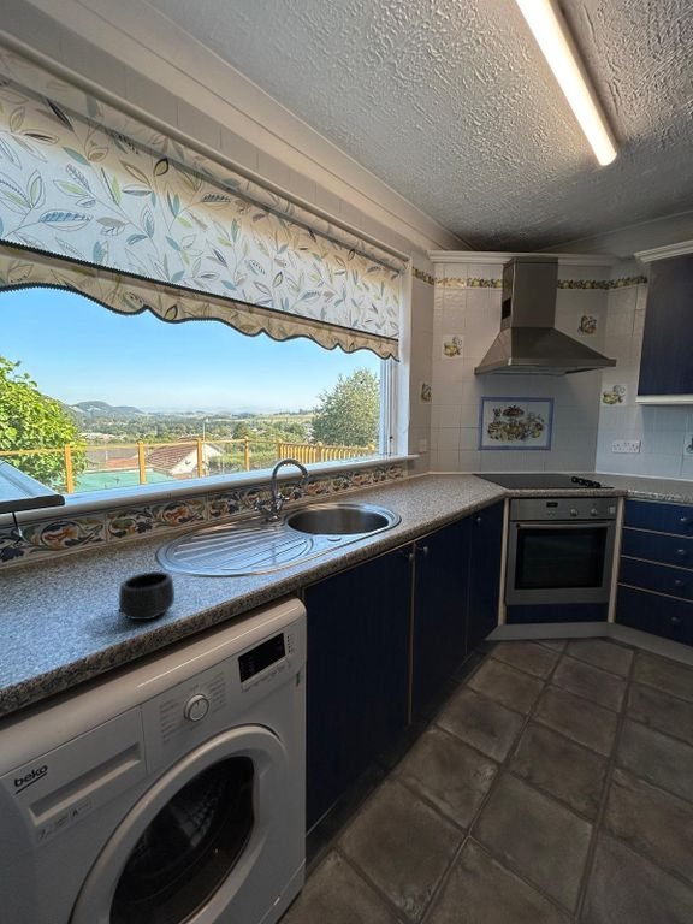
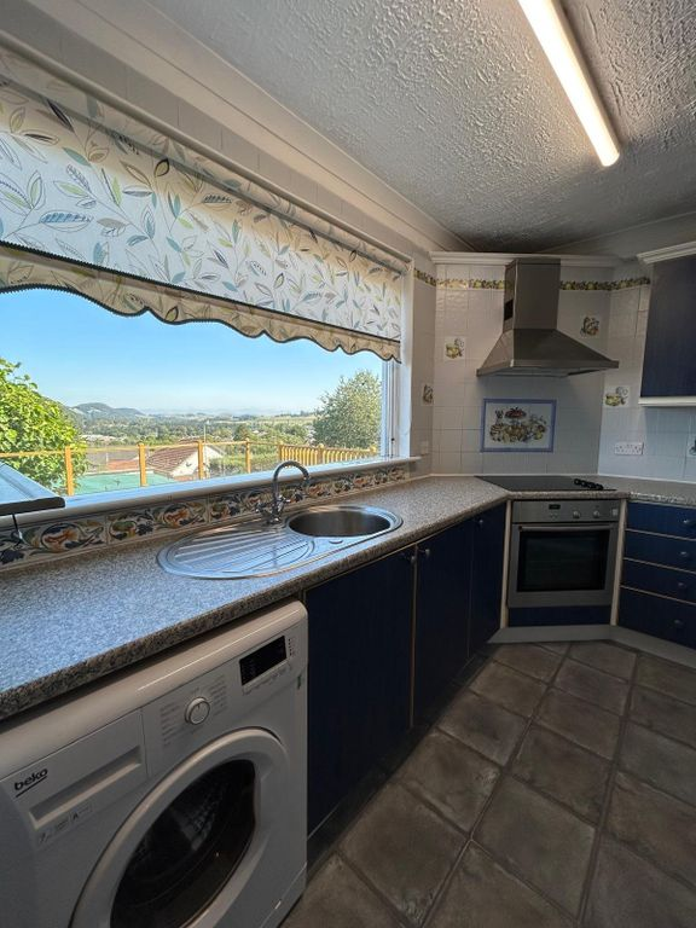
- mug [118,570,176,621]
